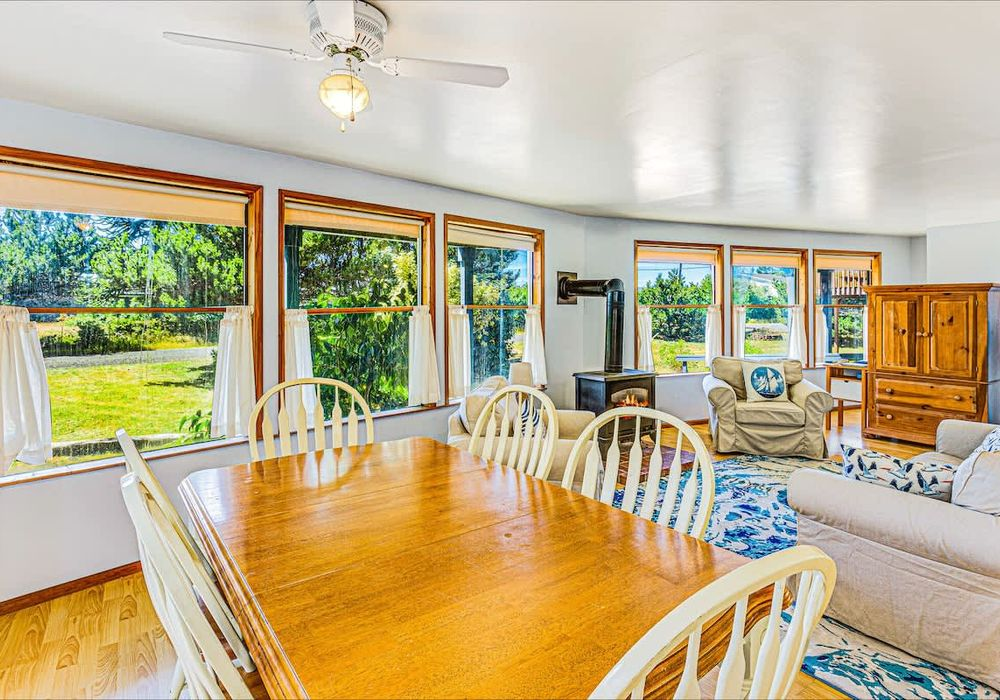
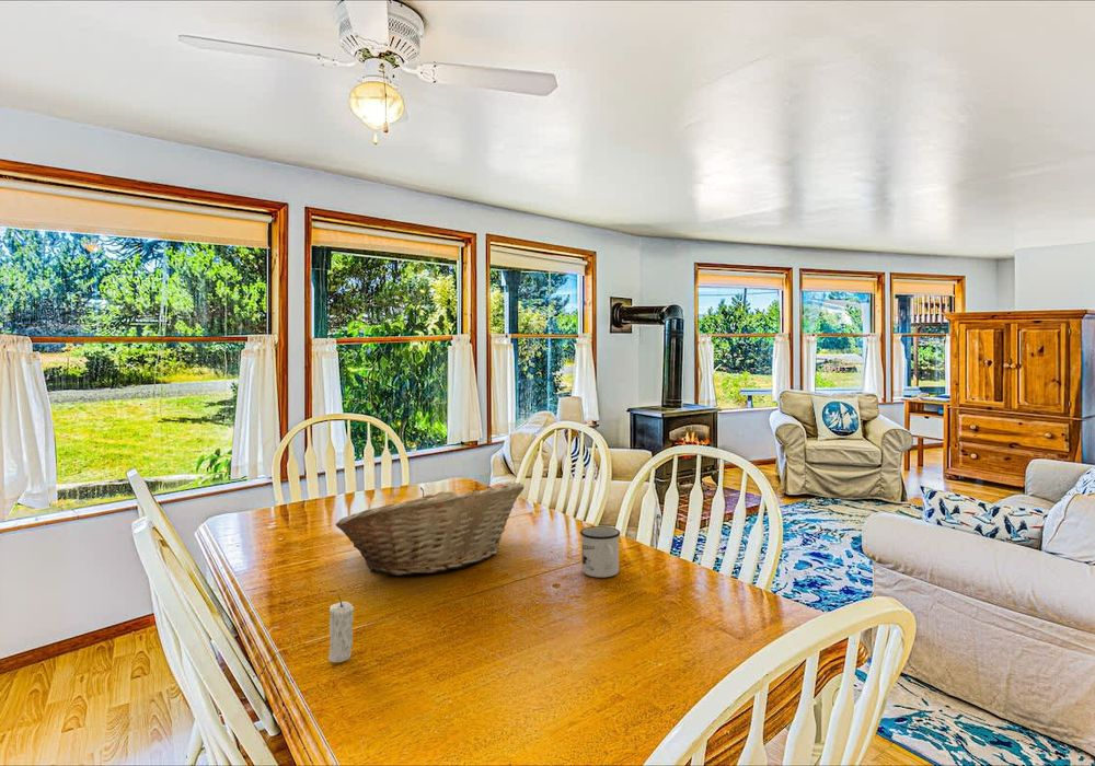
+ fruit basket [335,480,526,577]
+ candle [327,593,355,664]
+ mug [579,525,621,579]
